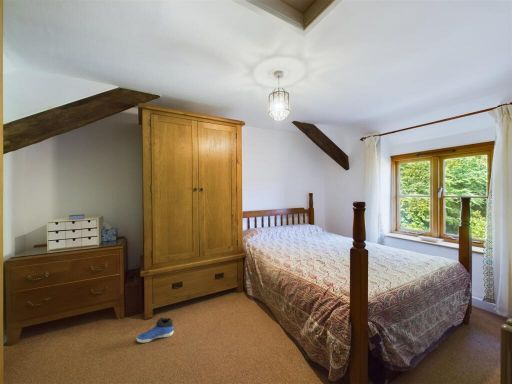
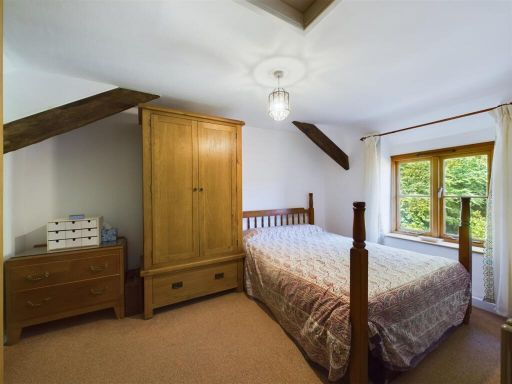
- sneaker [136,316,174,344]
